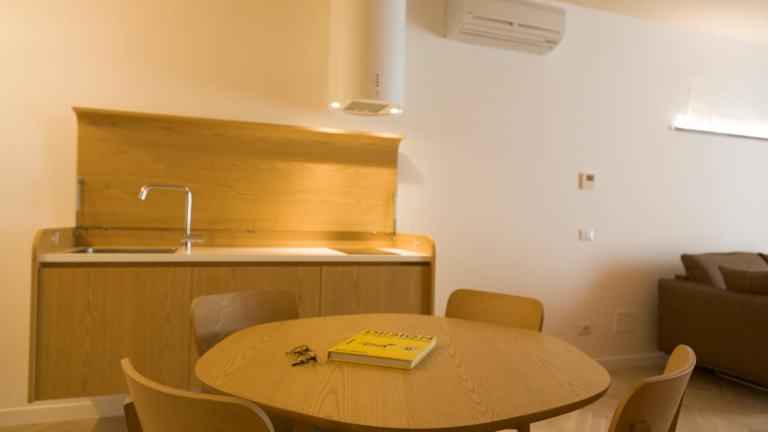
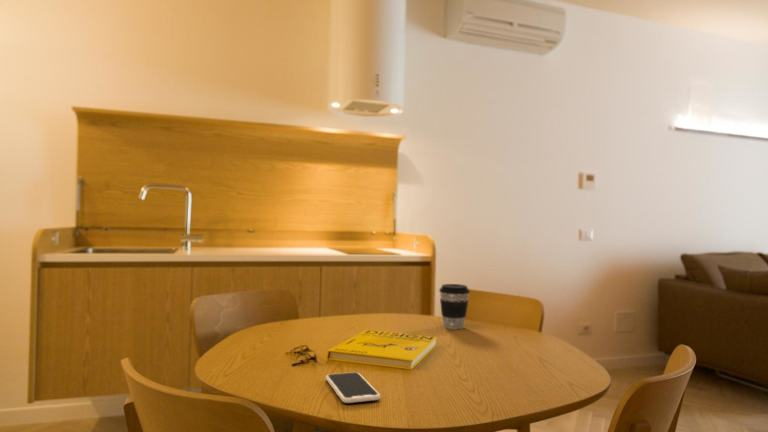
+ smartphone [325,371,381,404]
+ coffee cup [438,283,471,330]
